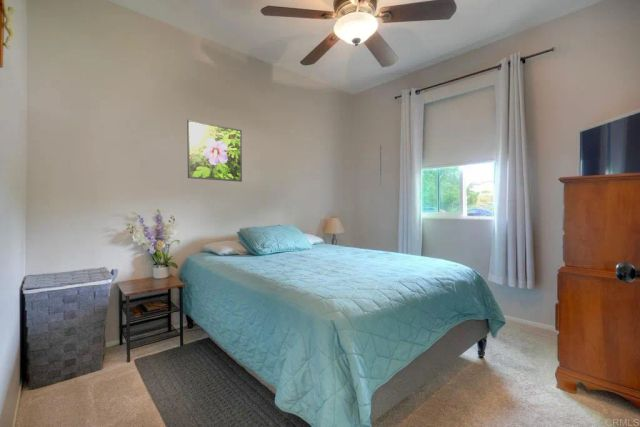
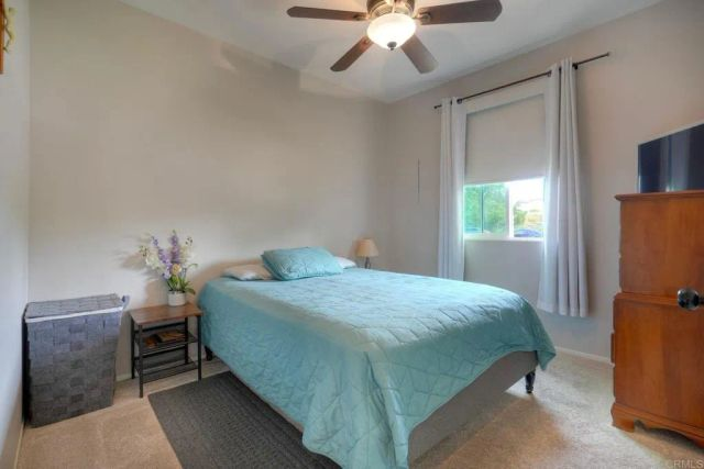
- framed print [186,119,243,183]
